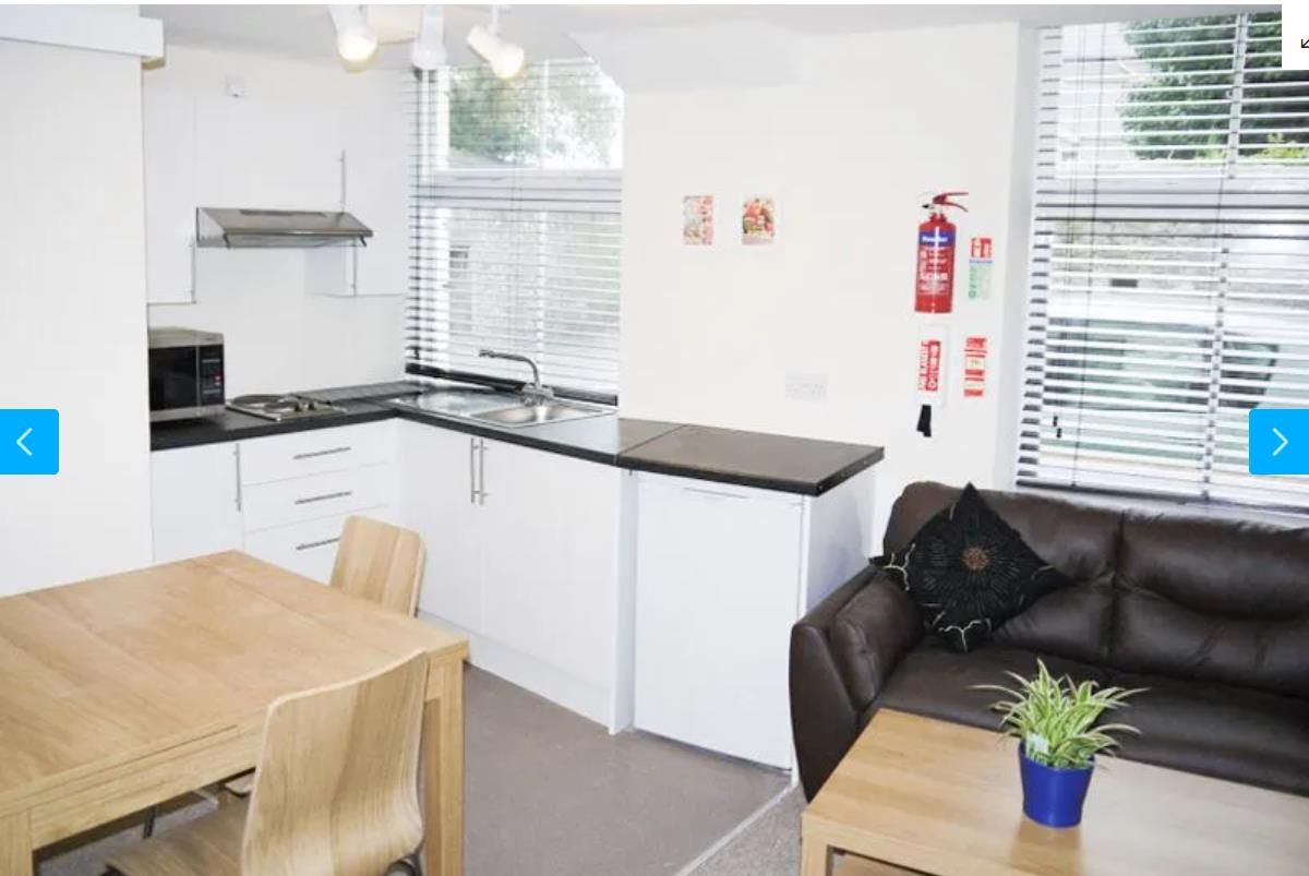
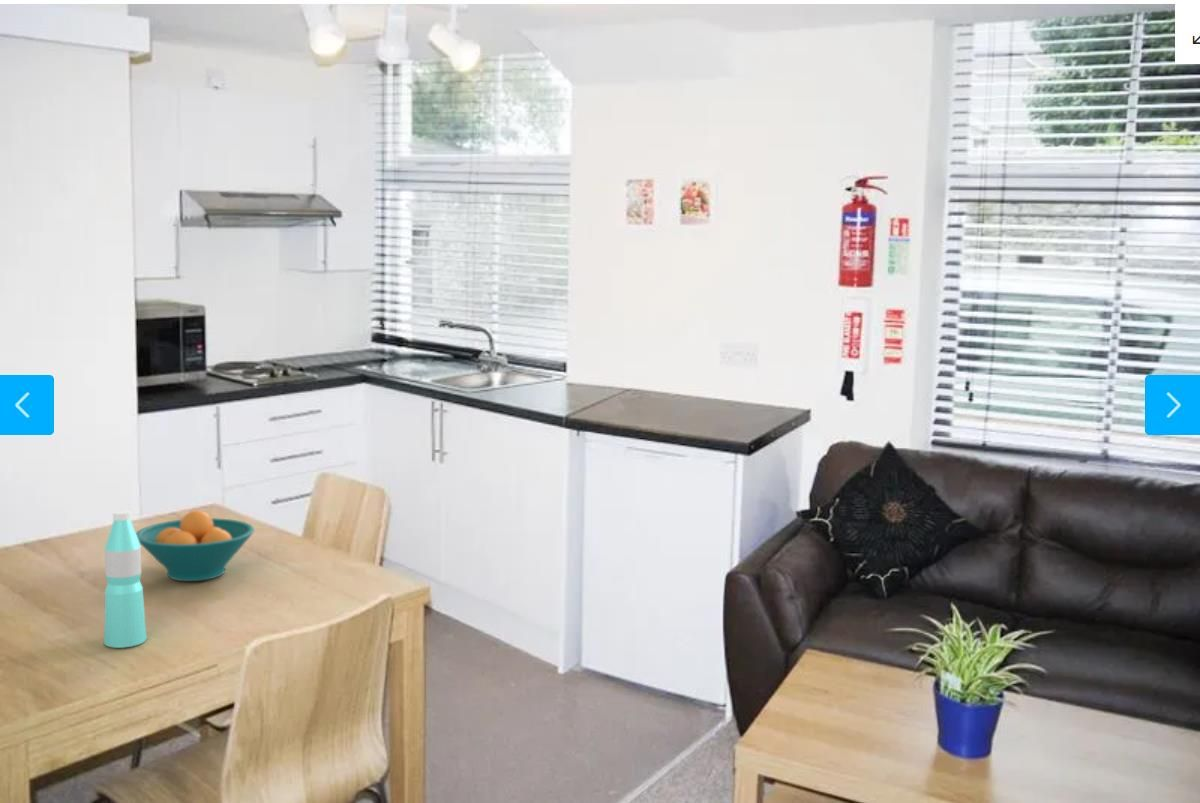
+ water bottle [103,509,148,649]
+ fruit bowl [135,509,256,582]
